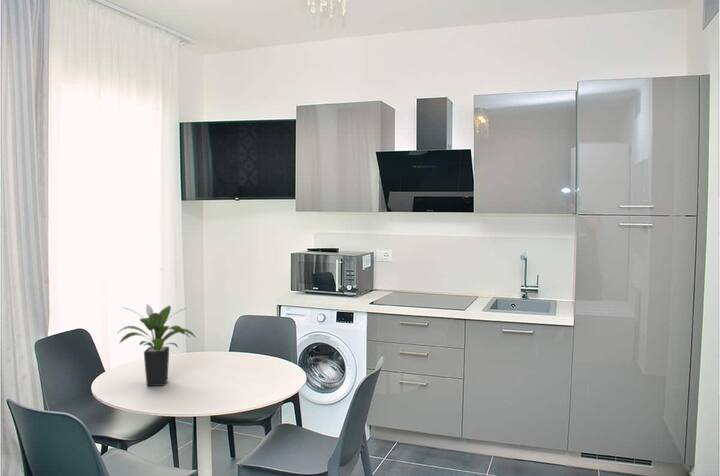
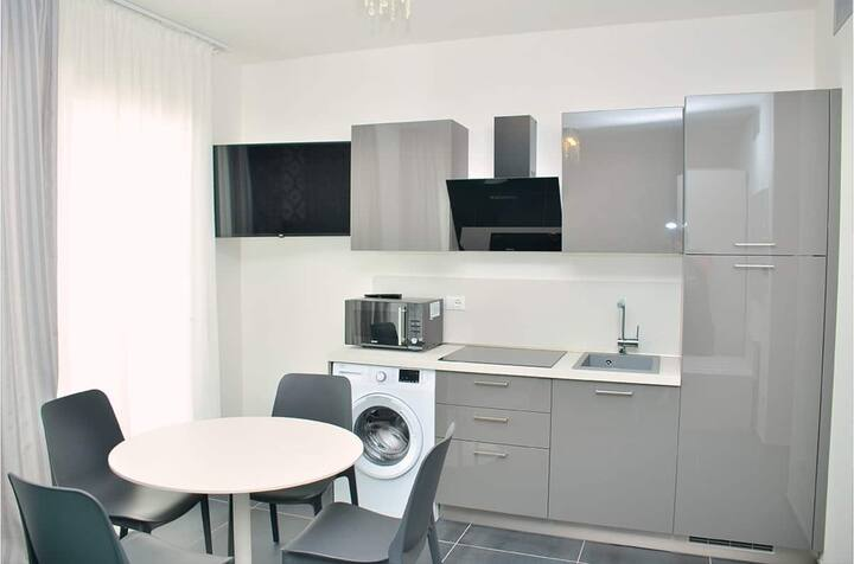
- potted plant [118,303,197,387]
